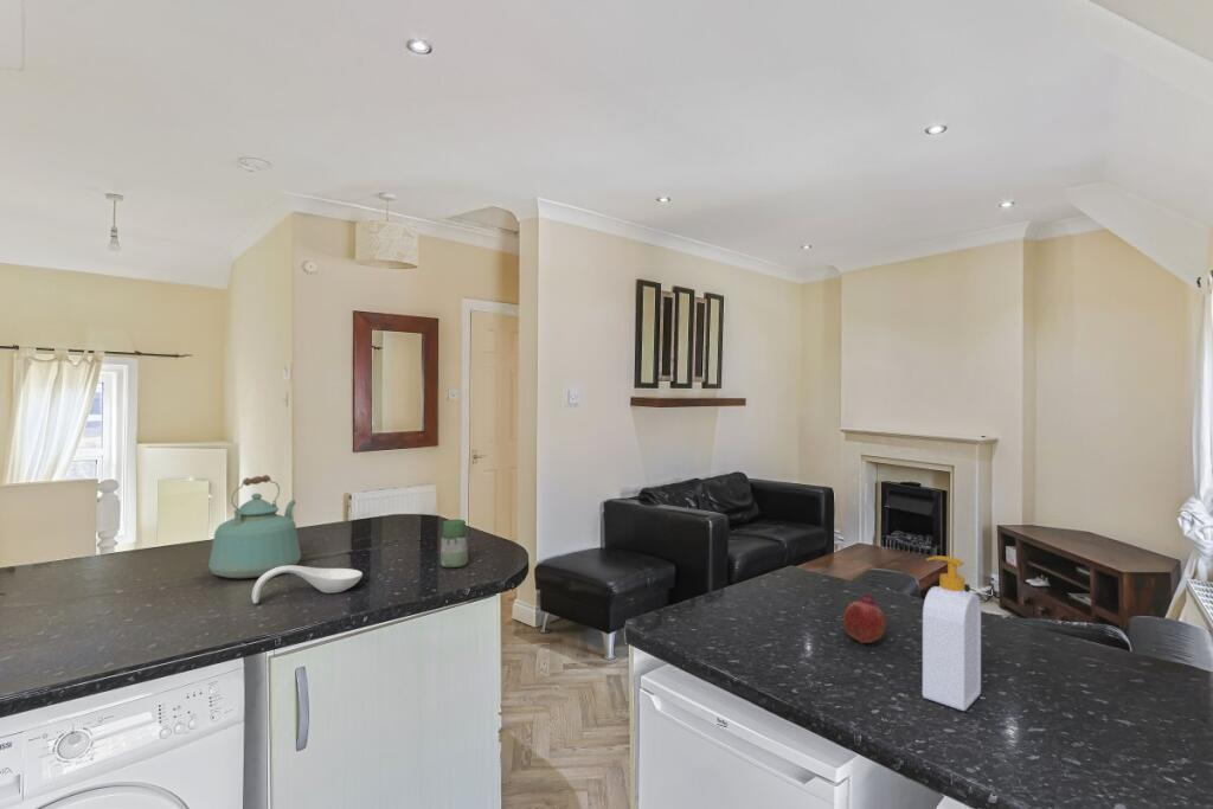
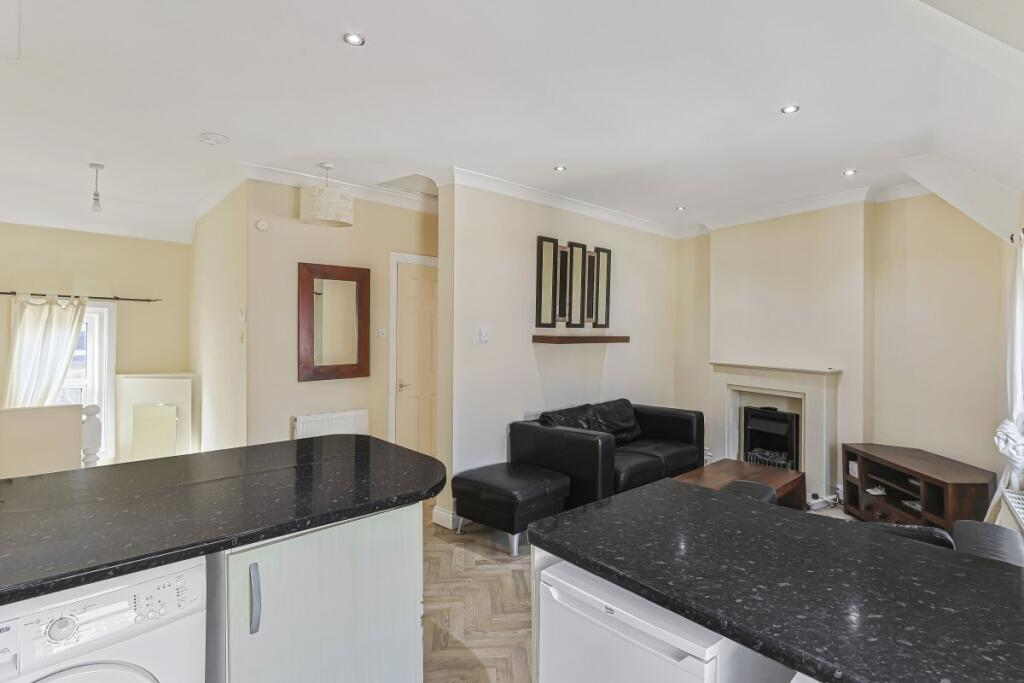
- spoon rest [251,565,364,604]
- fruit [841,592,887,644]
- soap bottle [922,554,982,712]
- kettle [207,474,302,579]
- jar [439,519,469,569]
